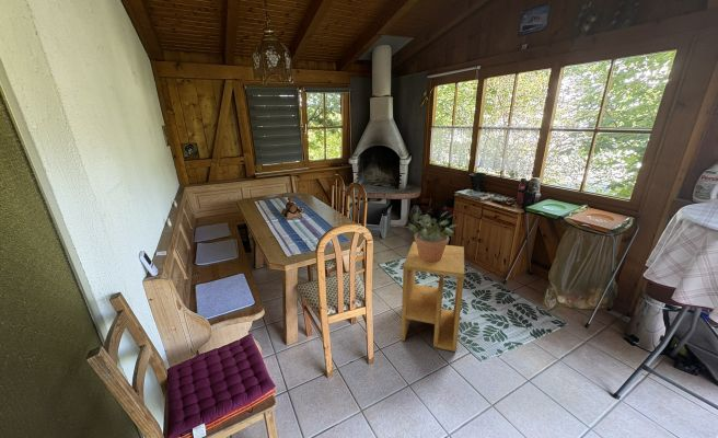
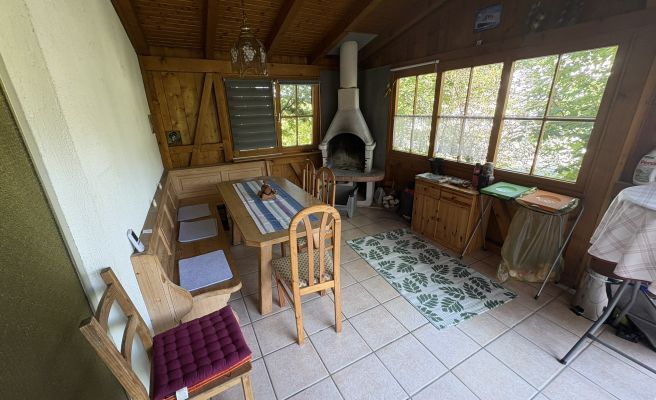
- side table [399,241,465,353]
- potted plant [408,210,459,263]
